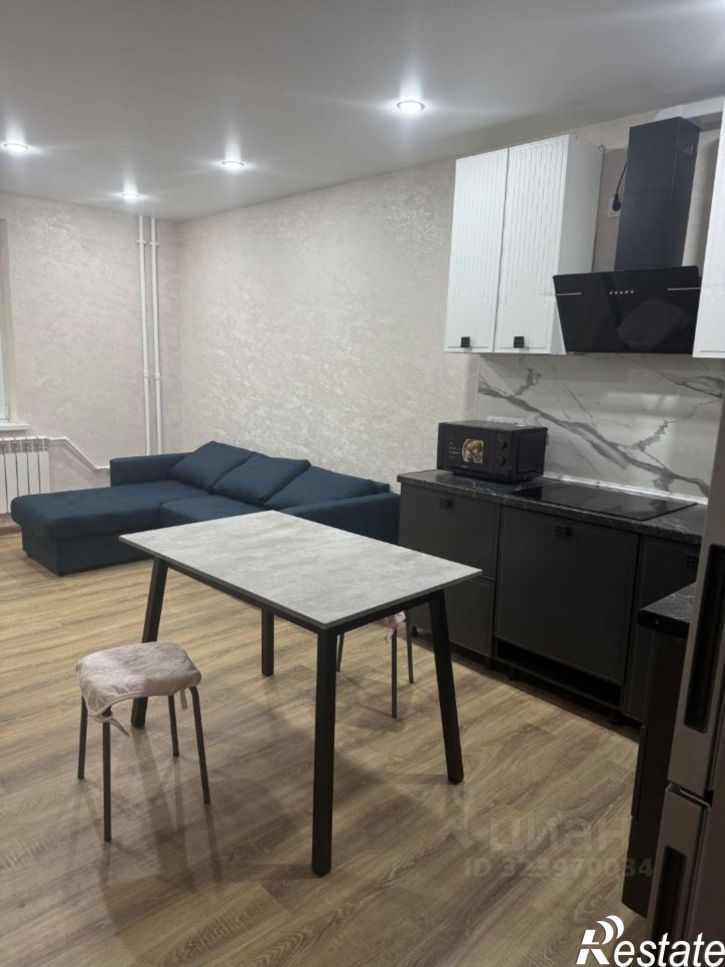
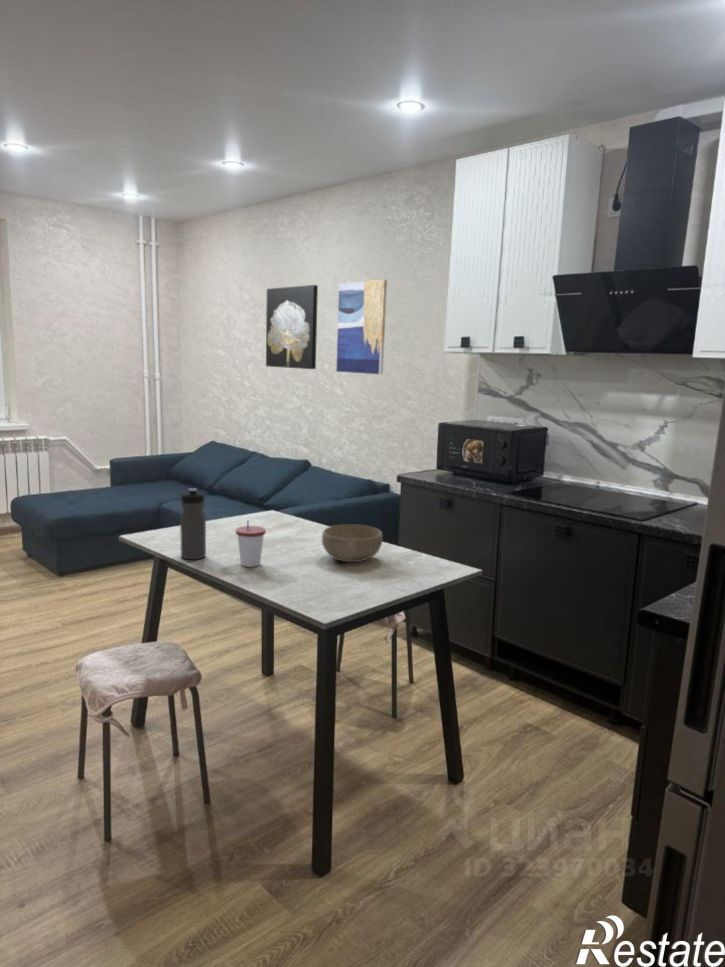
+ wall art [265,284,319,370]
+ bowl [321,524,384,563]
+ water bottle [179,487,207,561]
+ cup [235,519,267,568]
+ wall art [335,279,388,375]
